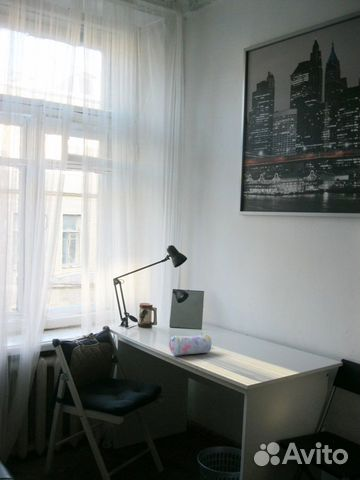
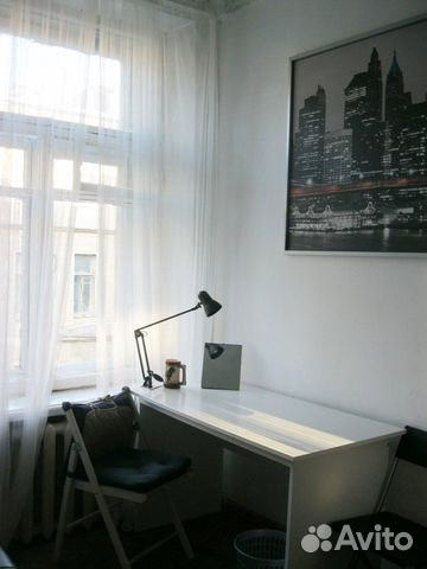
- pencil case [168,332,213,357]
